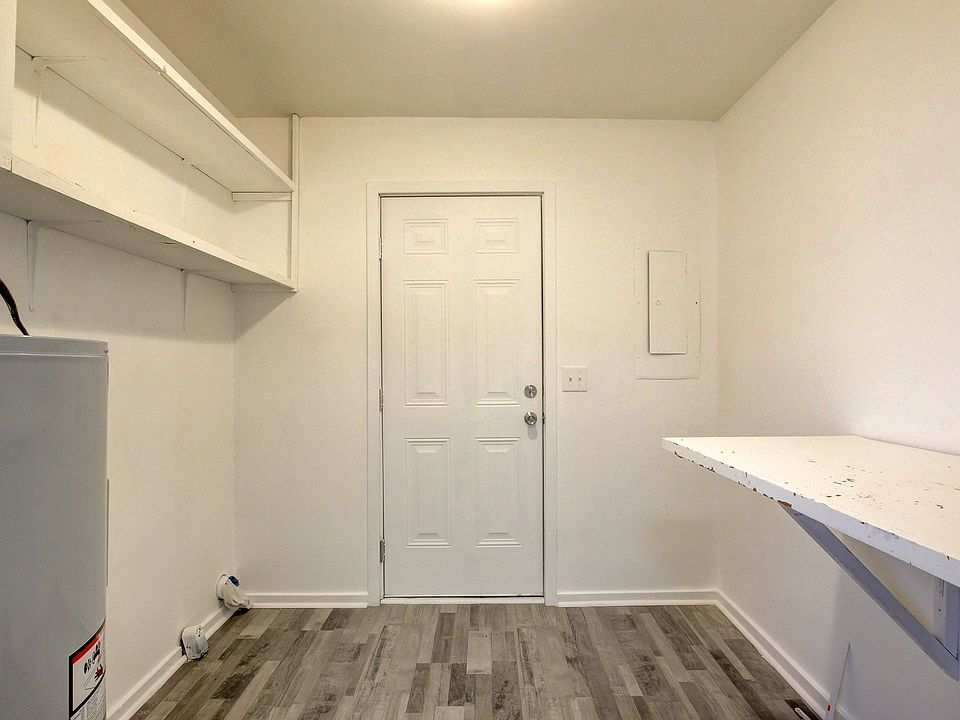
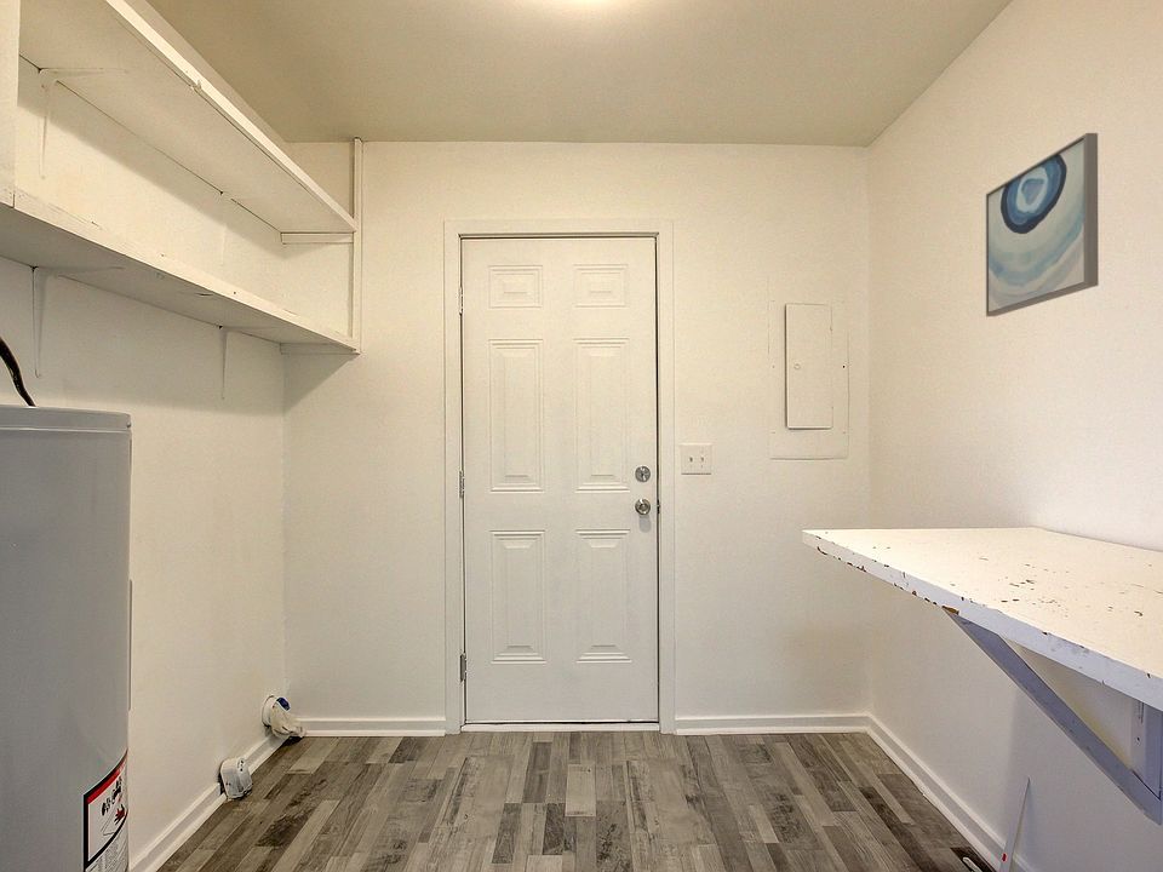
+ wall art [985,132,1100,317]
